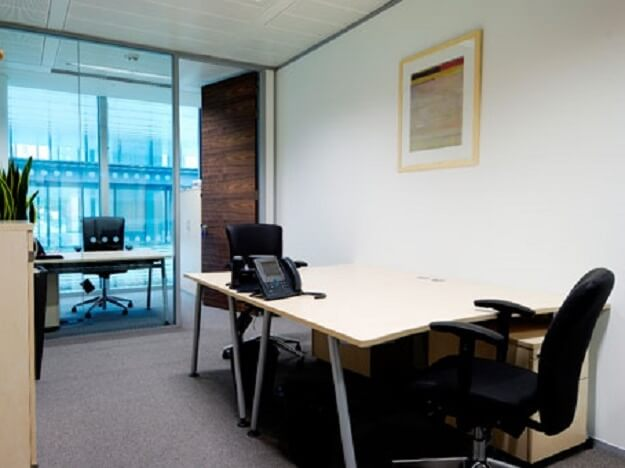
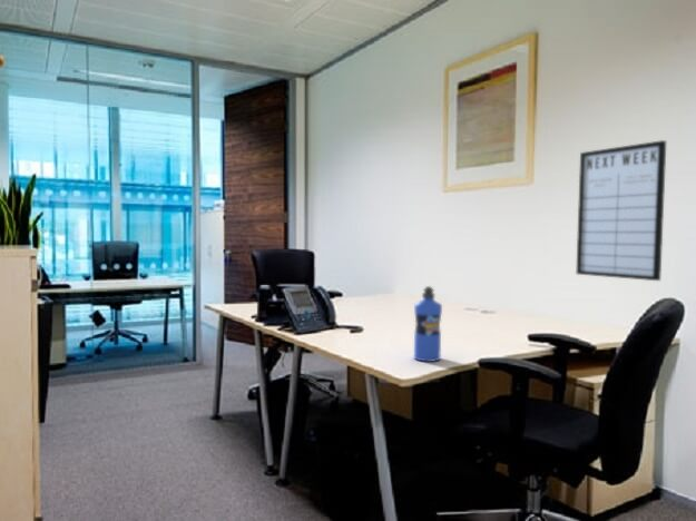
+ water bottle [413,285,443,363]
+ writing board [575,139,667,282]
